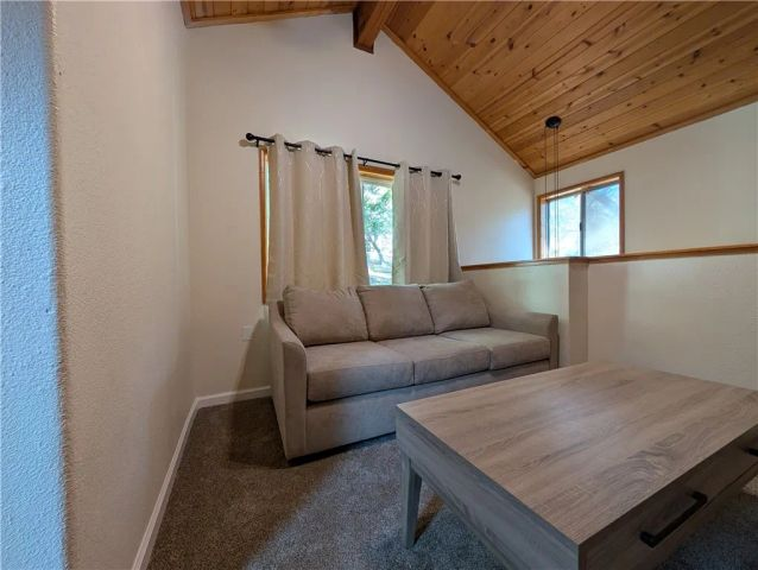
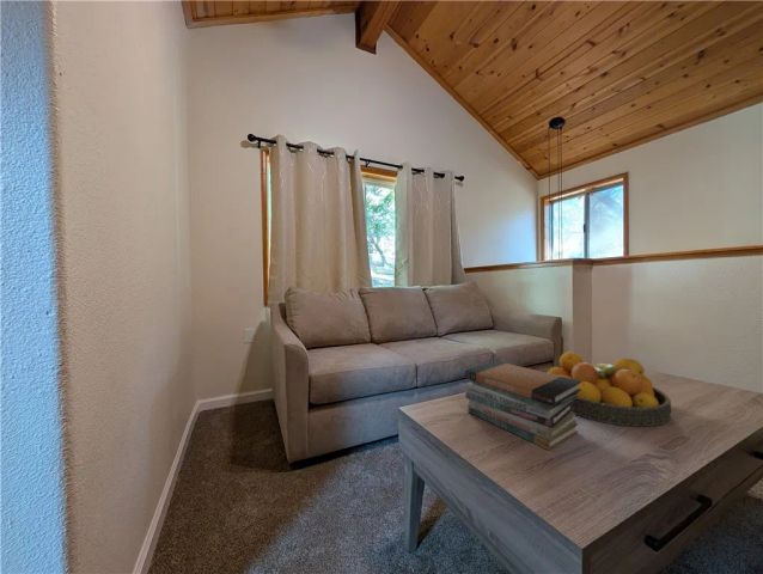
+ fruit bowl [545,350,672,428]
+ book stack [464,360,581,452]
